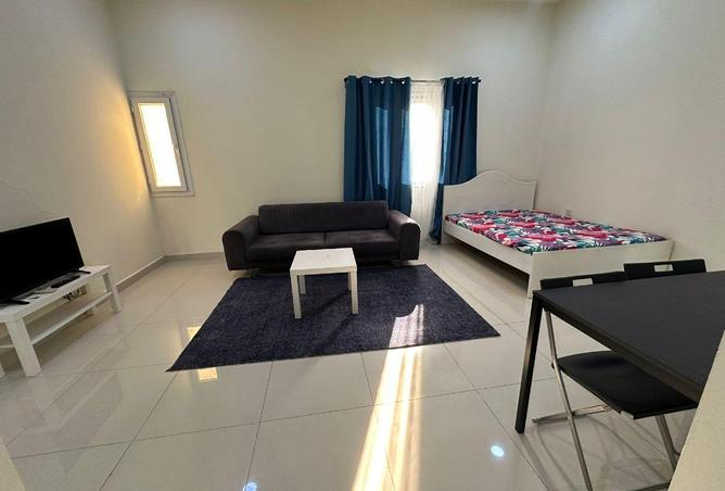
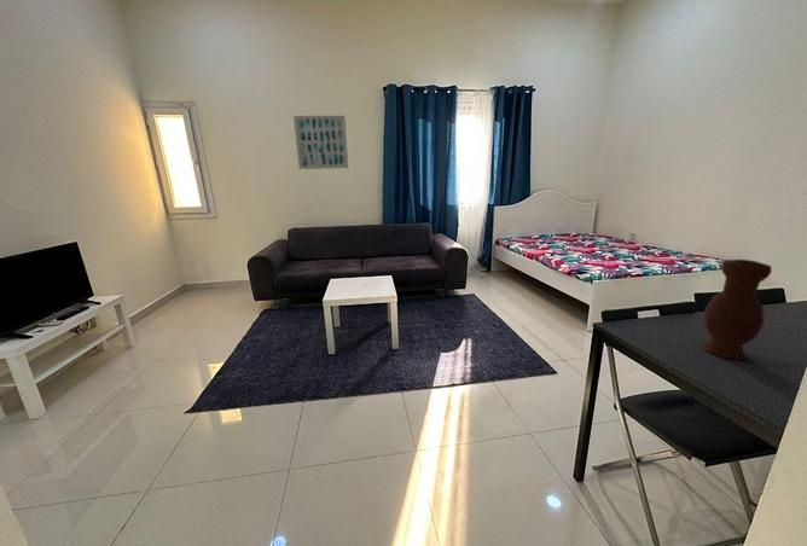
+ wall art [292,115,349,170]
+ vase [702,259,773,361]
